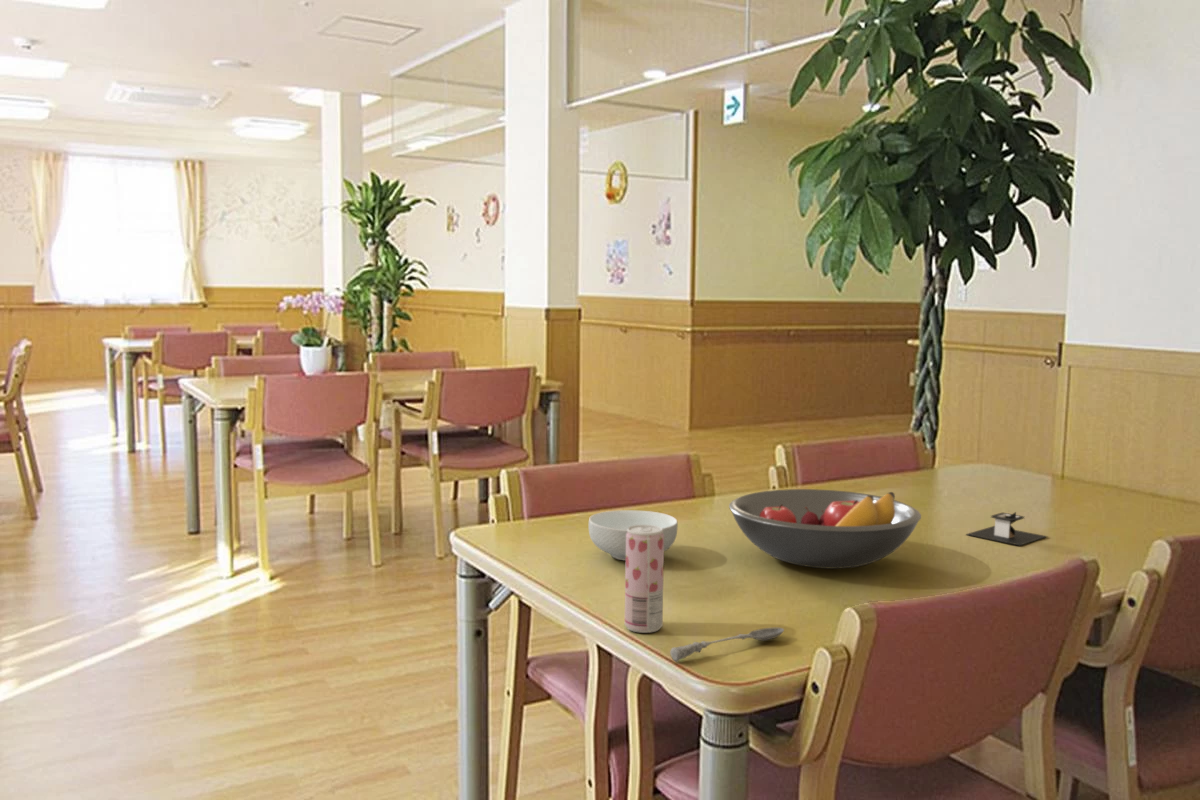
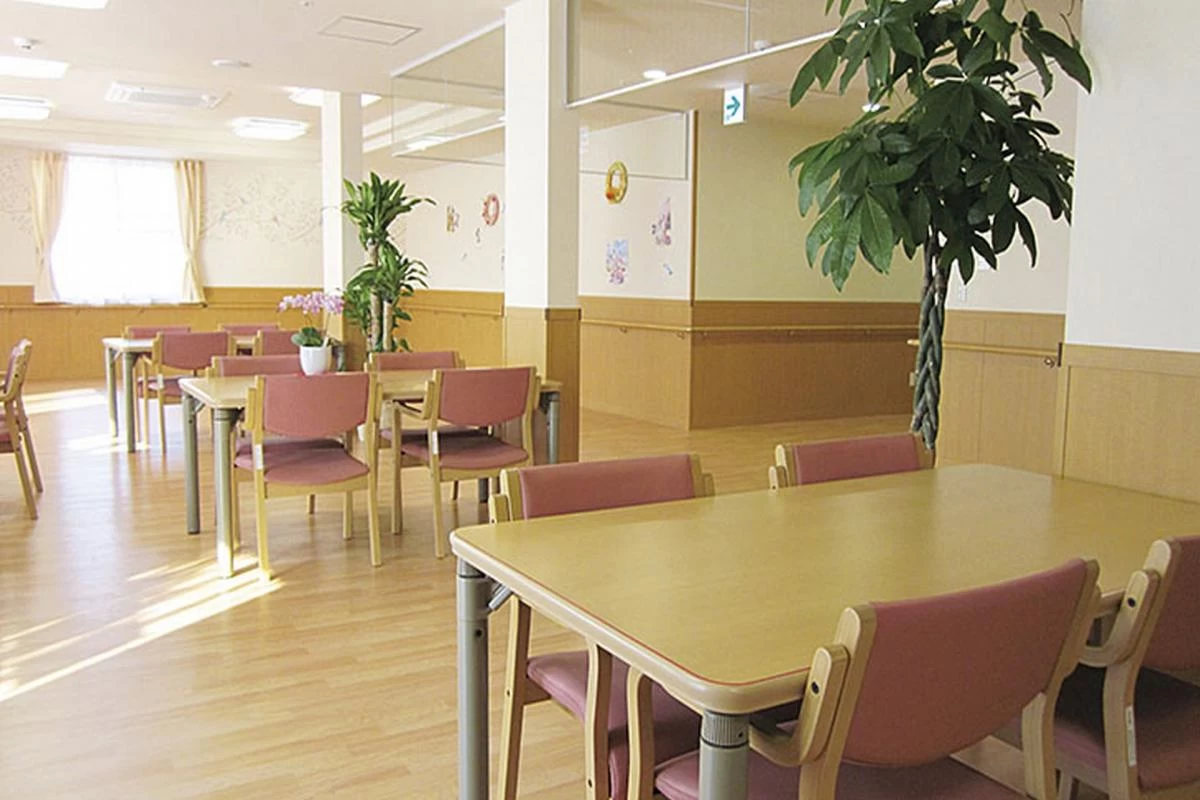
- cereal bowl [588,509,679,562]
- fruit bowl [728,488,922,569]
- beverage can [624,525,665,634]
- architectural model [966,511,1048,546]
- soupspoon [669,627,785,663]
